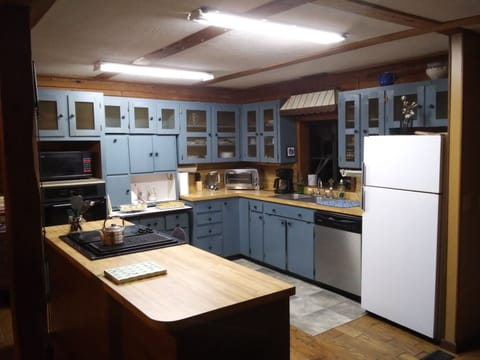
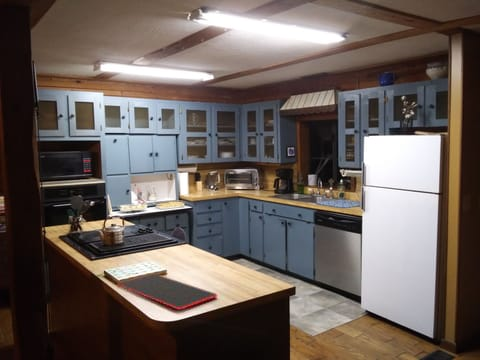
+ cutting board [117,273,218,311]
